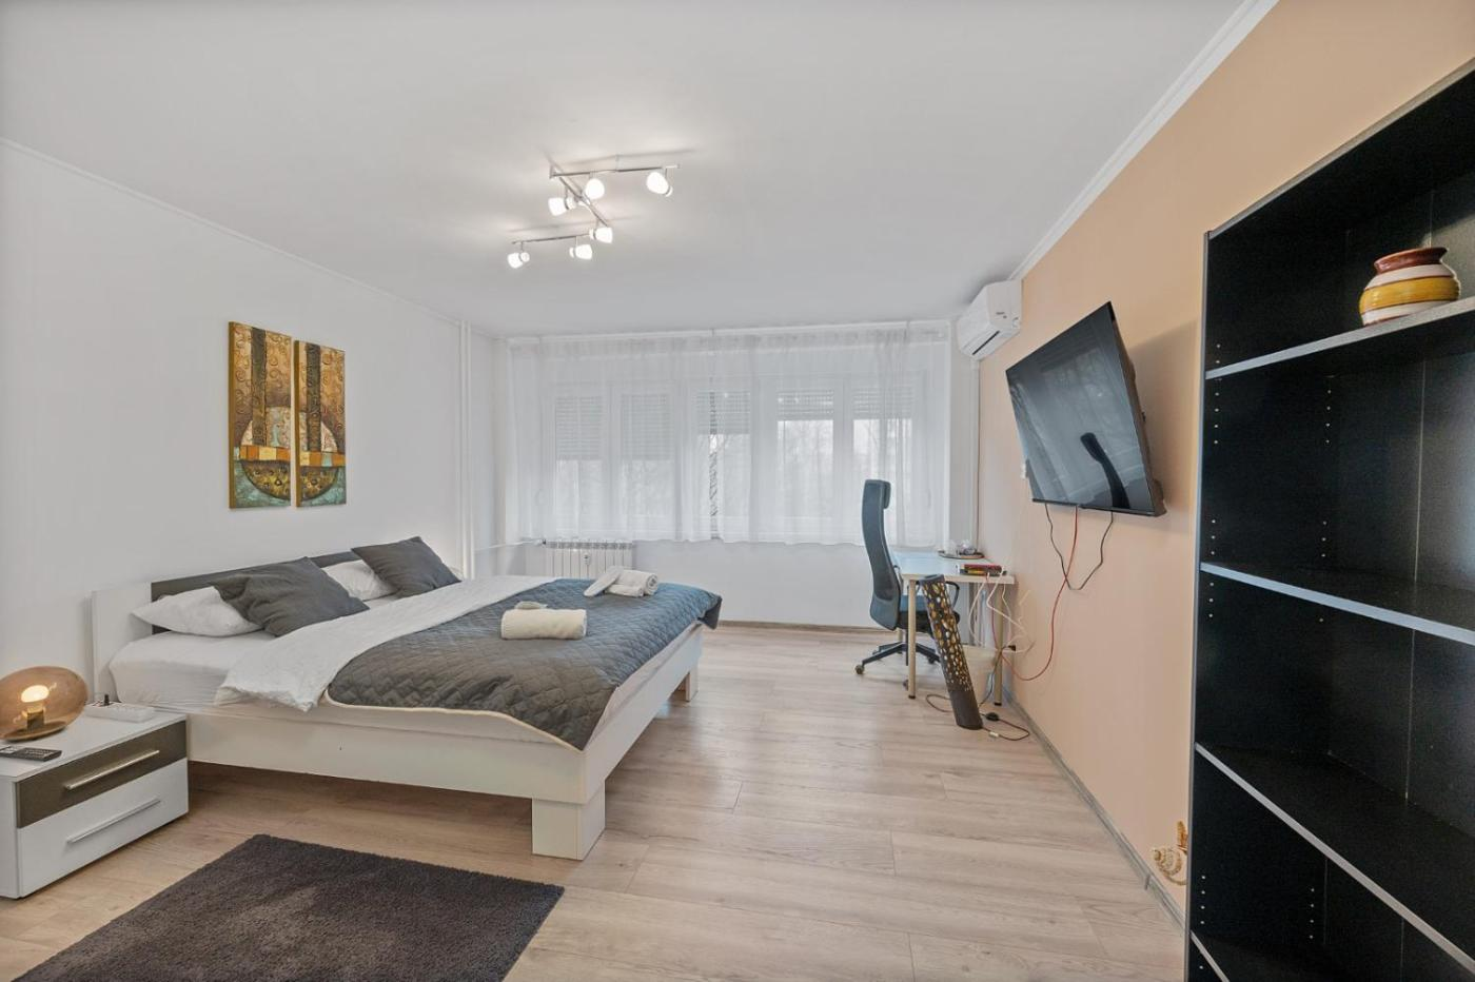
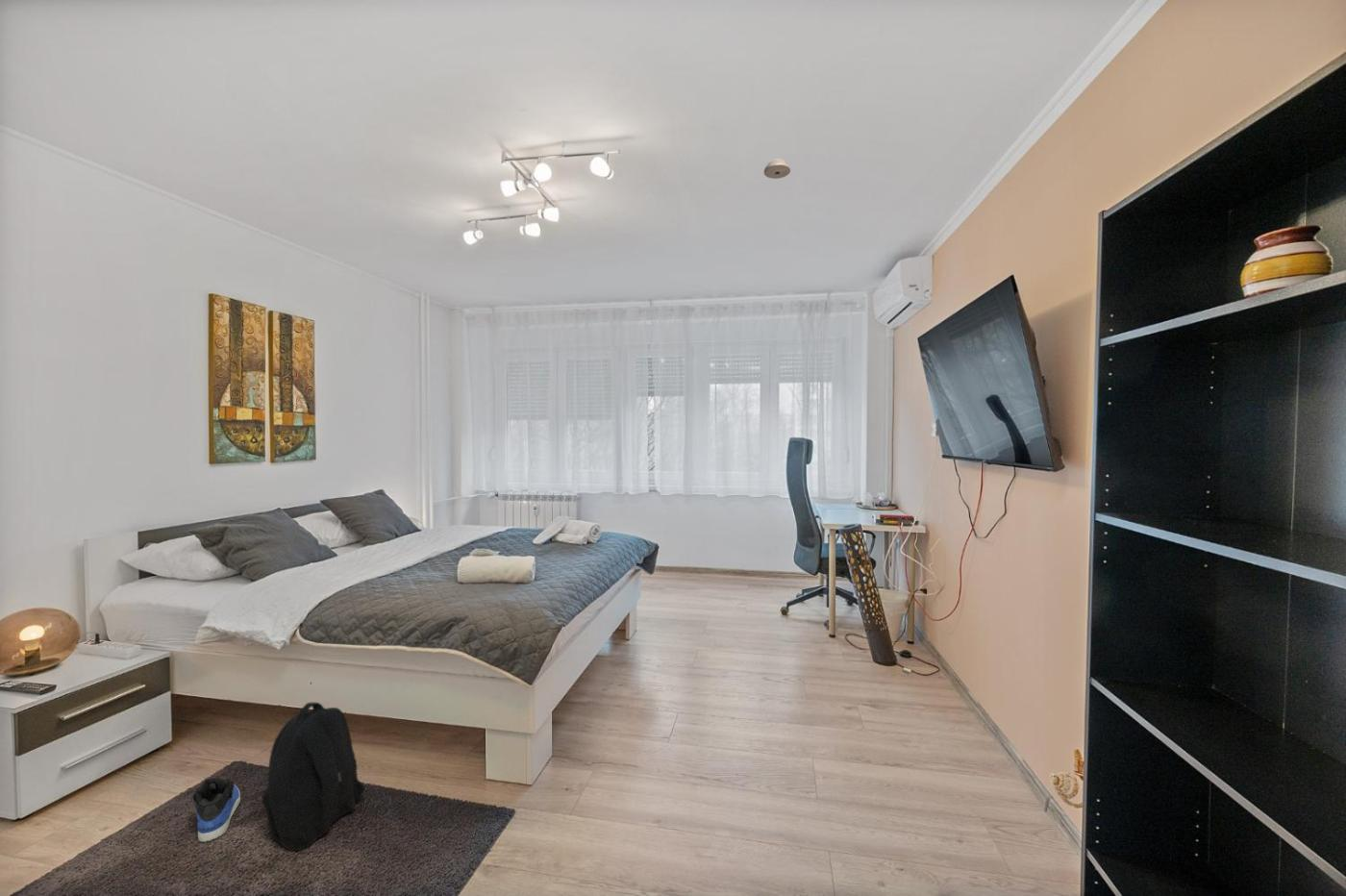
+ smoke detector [763,158,791,180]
+ sneaker [191,777,241,843]
+ backpack [261,701,365,852]
